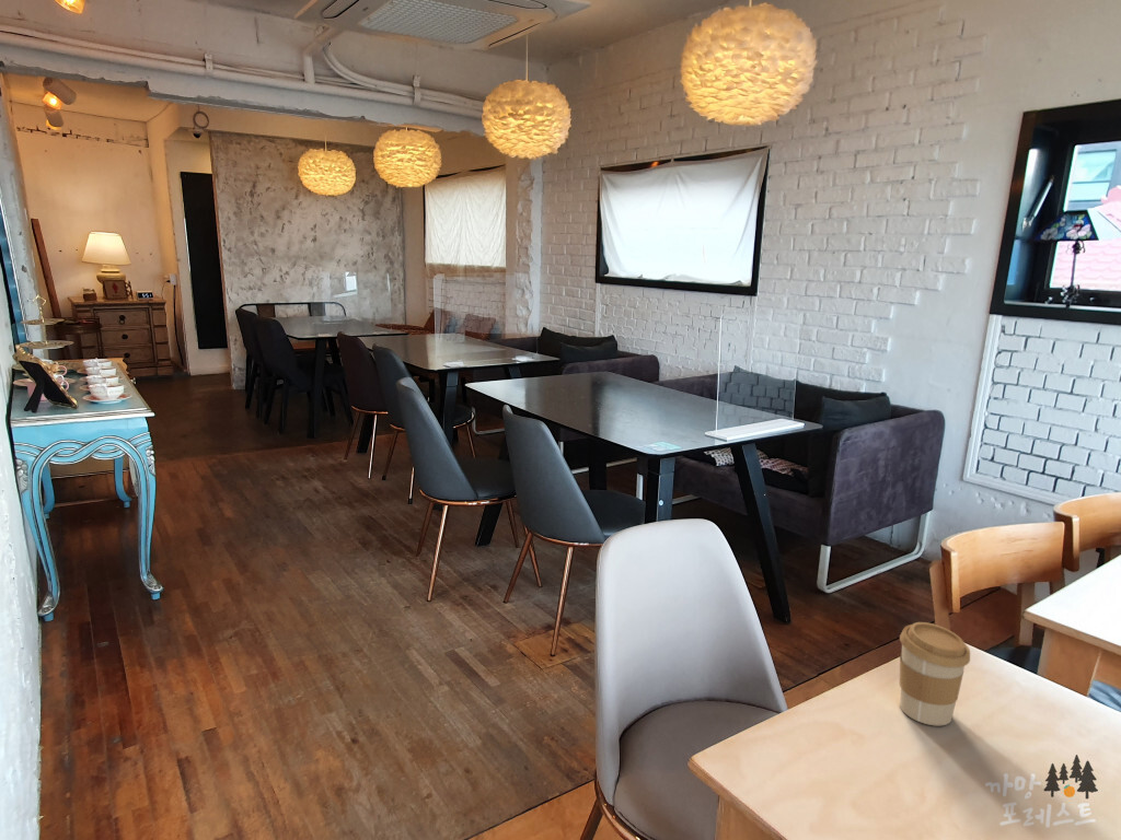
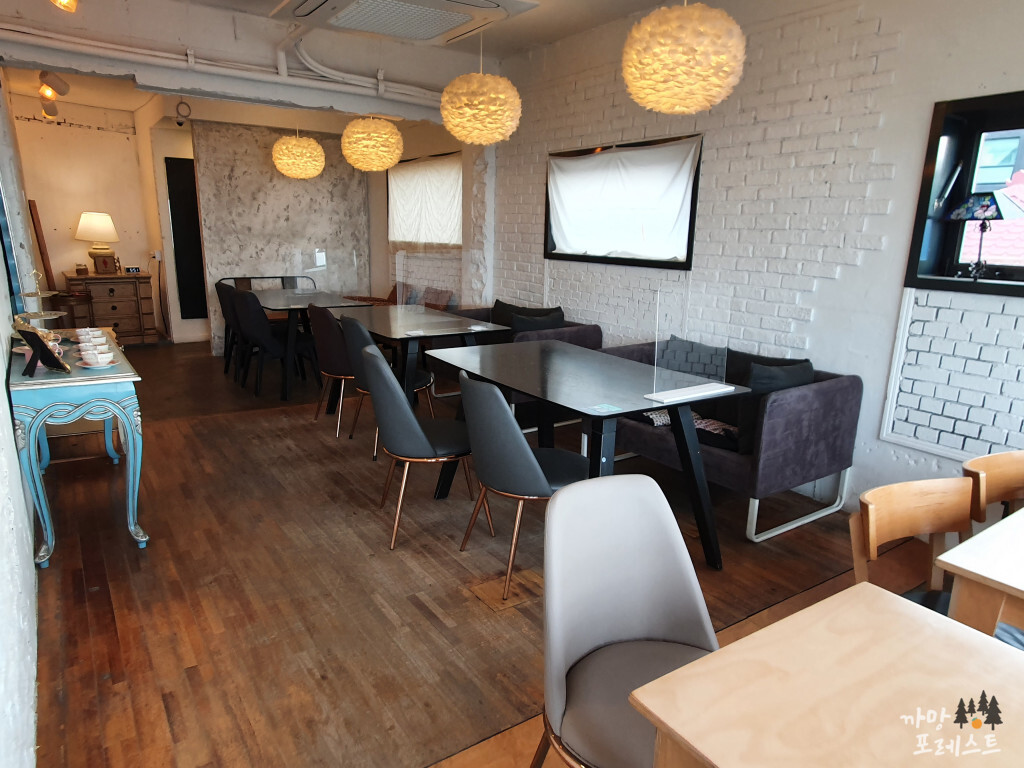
- coffee cup [899,621,971,726]
